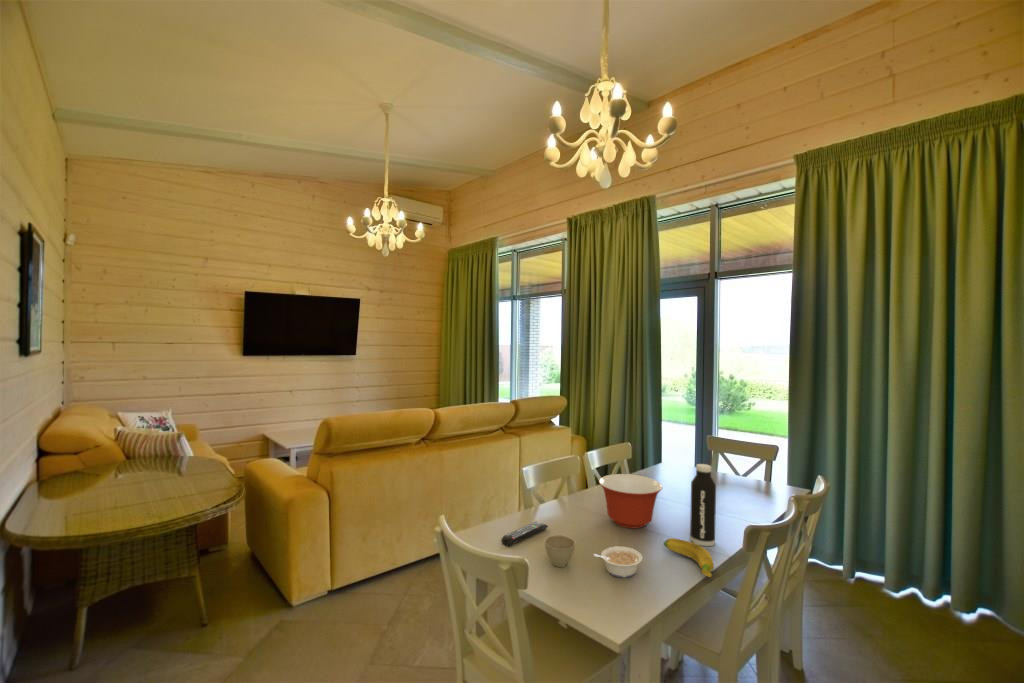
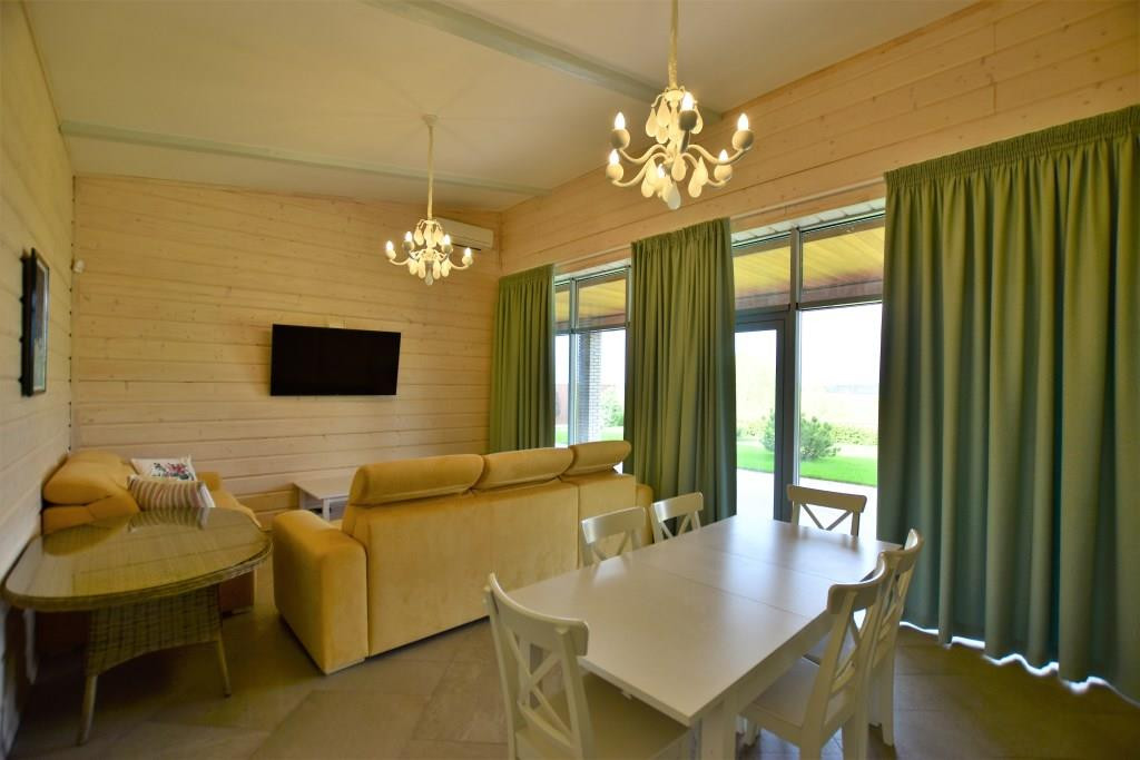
- banana [663,537,715,578]
- remote control [500,520,549,547]
- mixing bowl [598,473,664,529]
- legume [593,545,643,579]
- flower pot [544,534,576,568]
- water bottle [689,463,717,547]
